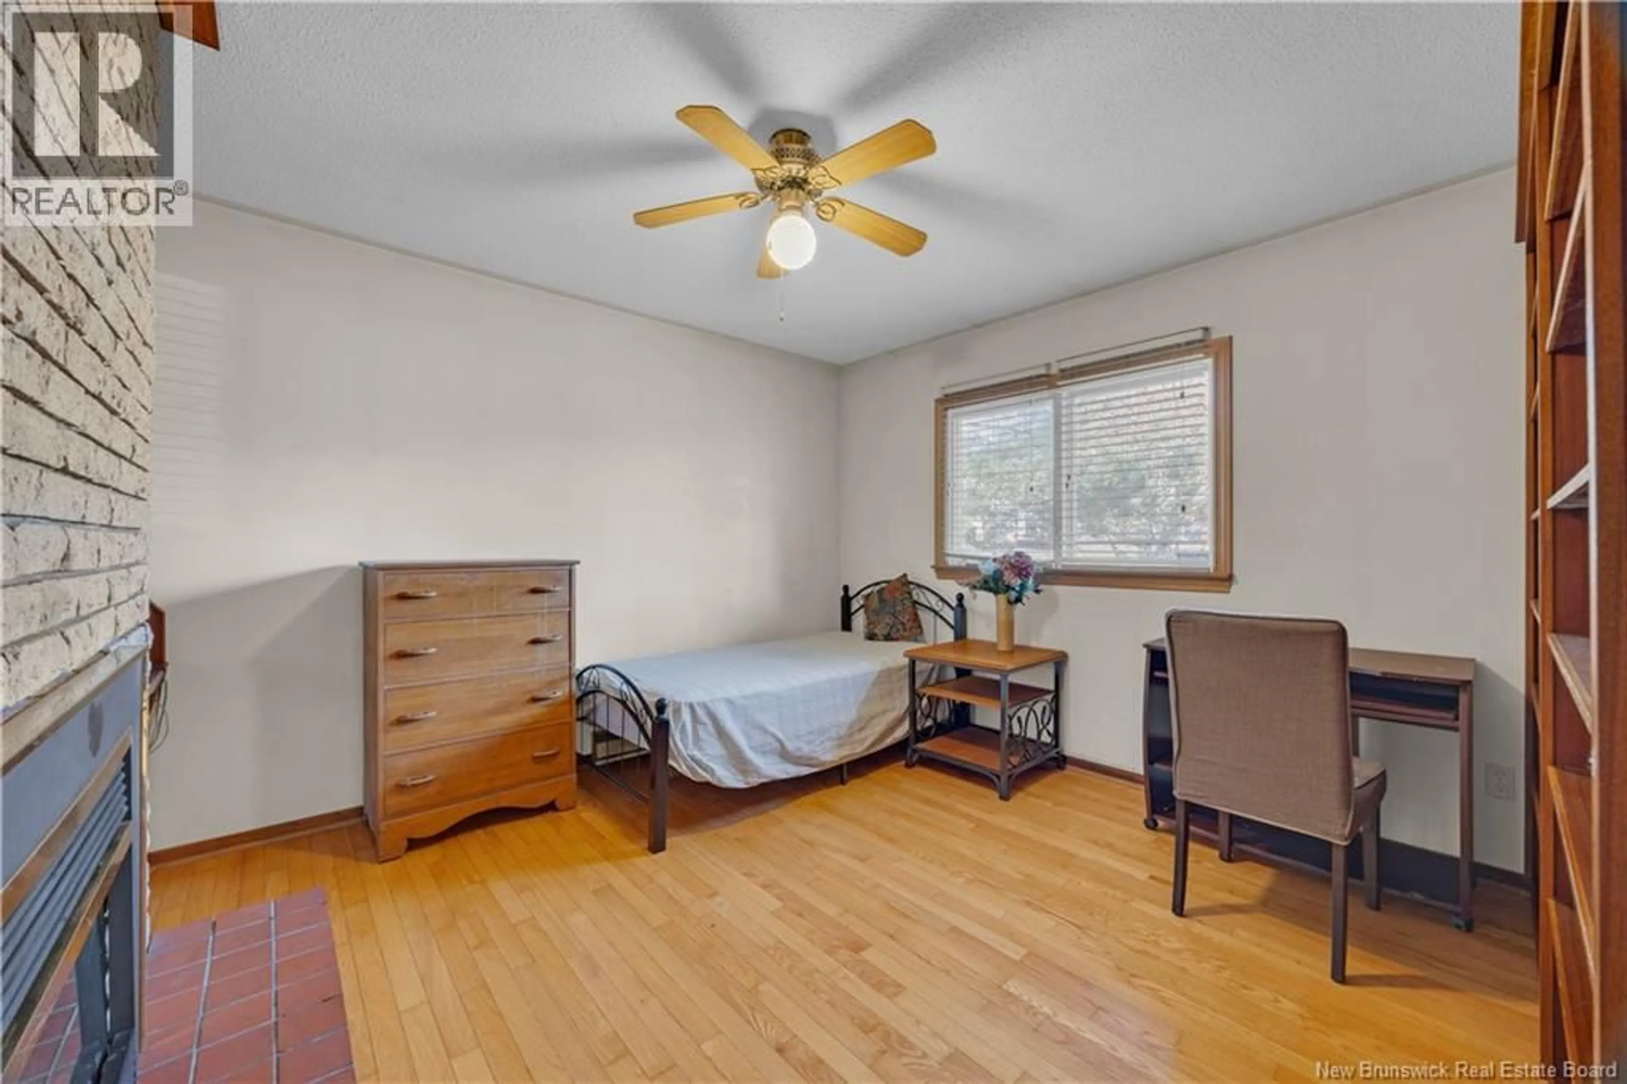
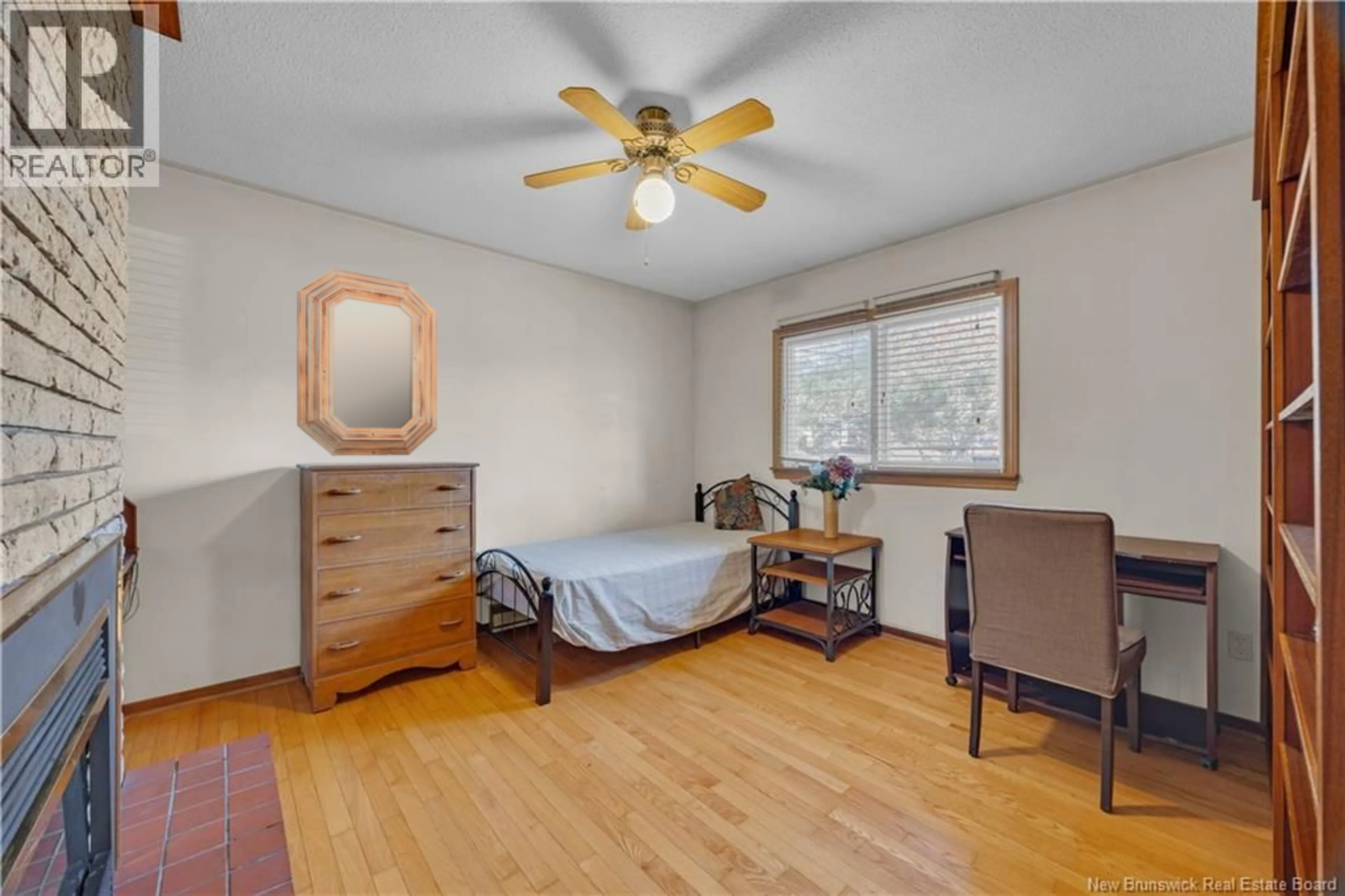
+ home mirror [297,269,438,456]
